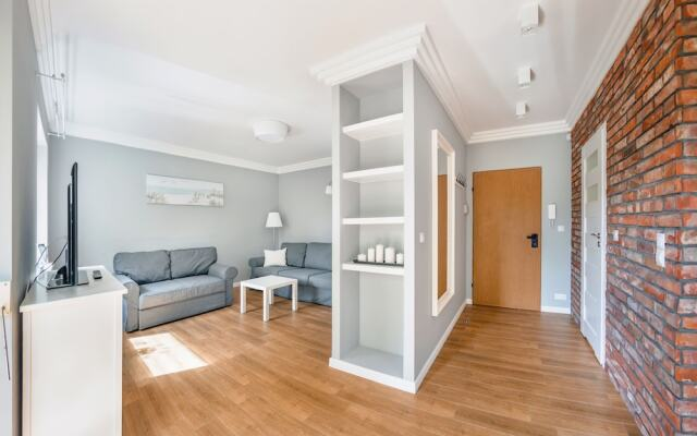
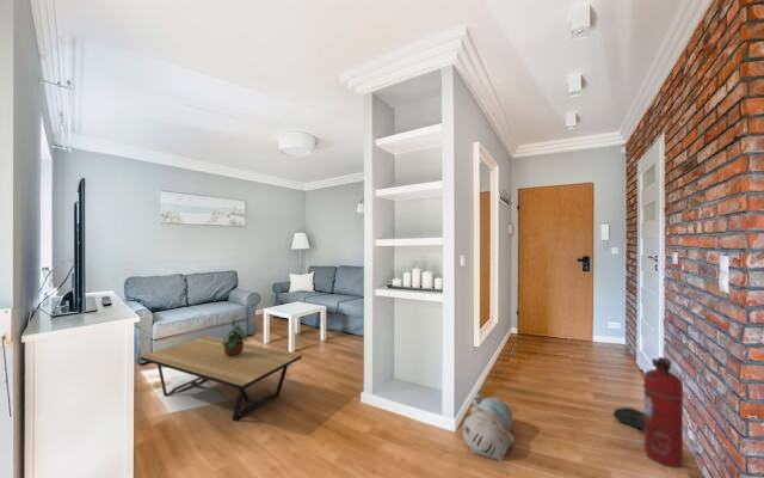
+ fire extinguisher [642,356,684,468]
+ plush toy [462,393,515,462]
+ coffee table [140,335,303,423]
+ sneaker [612,406,645,433]
+ potted plant [222,314,248,357]
